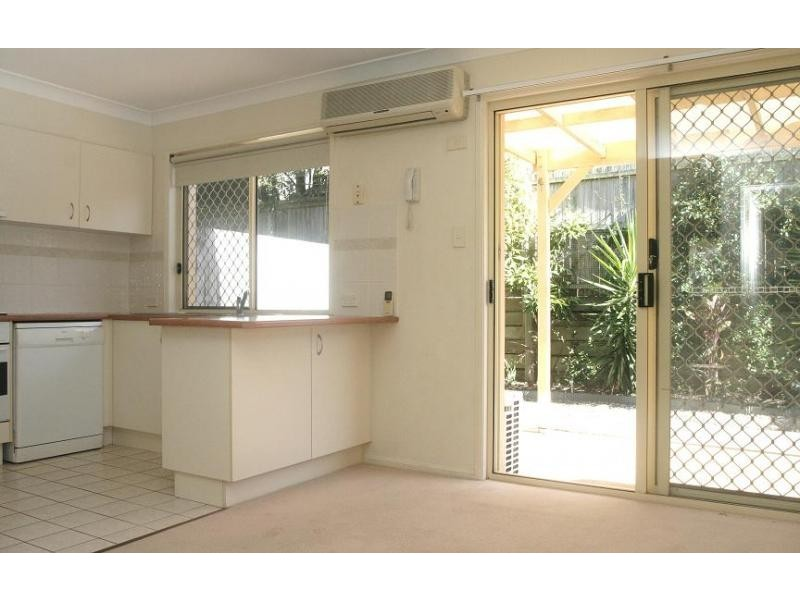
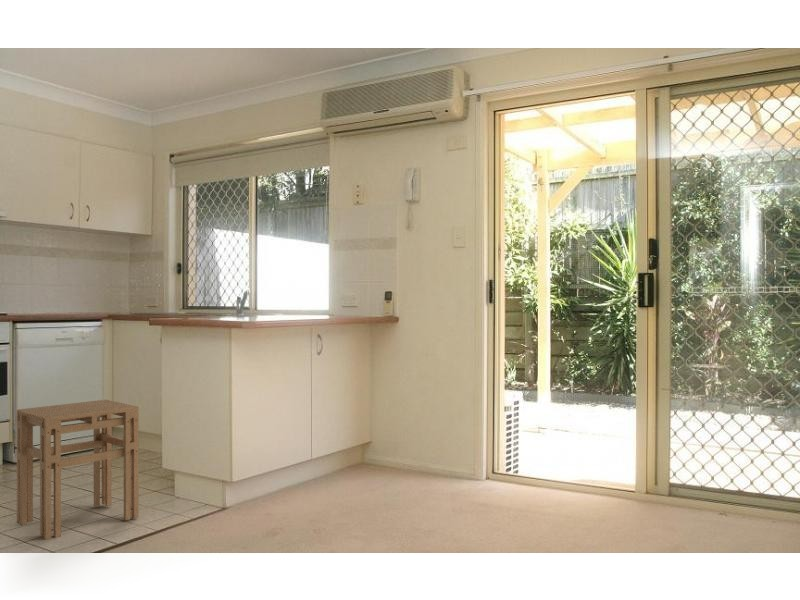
+ stool [16,399,140,540]
